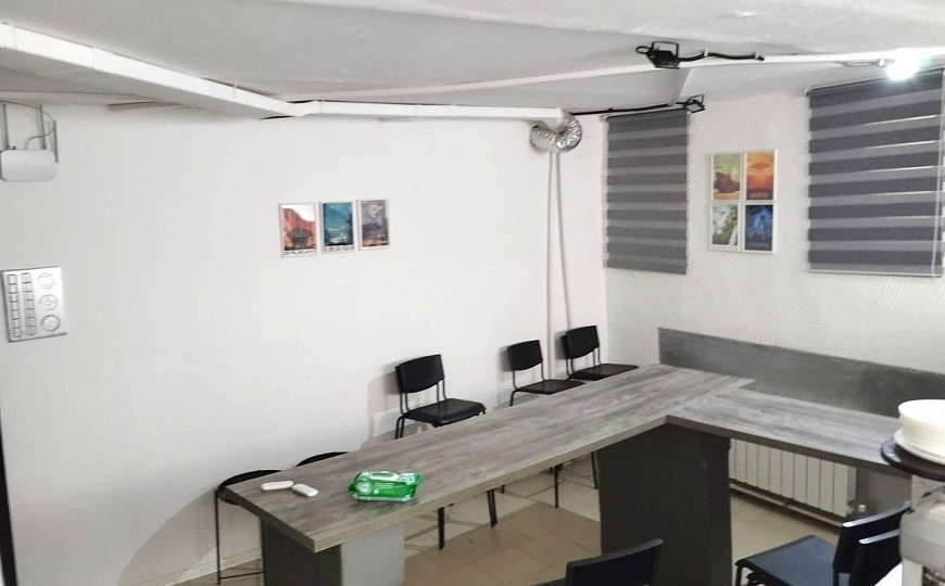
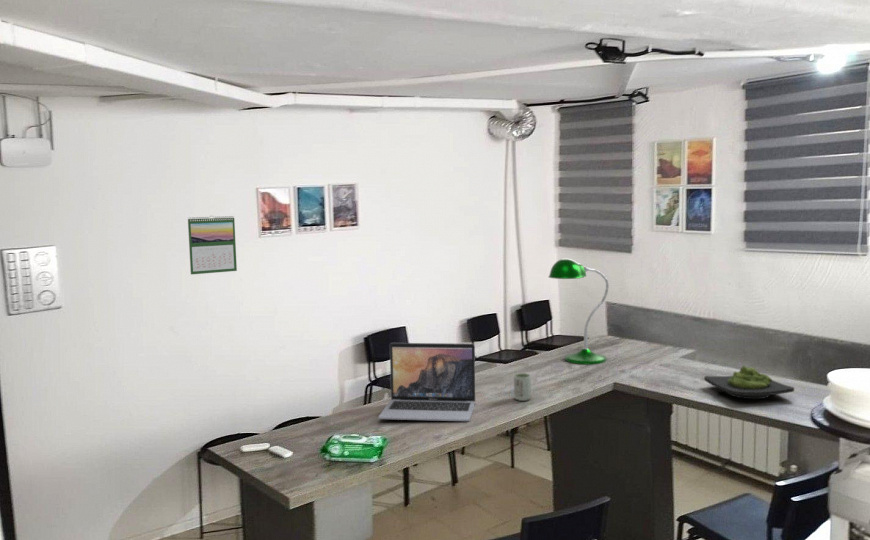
+ desk lamp [547,258,610,365]
+ wasabi [703,365,795,400]
+ cup [513,372,532,402]
+ laptop [378,342,476,422]
+ calendar [187,215,238,275]
